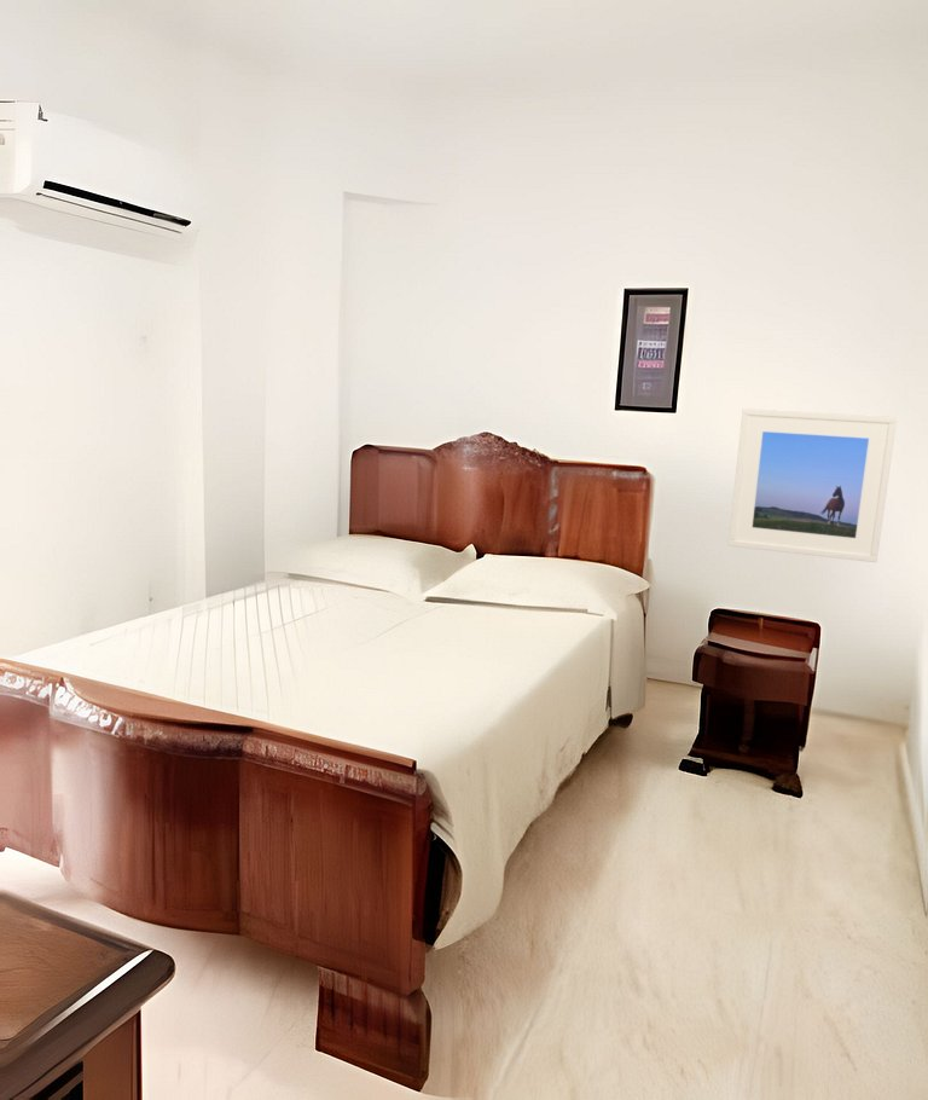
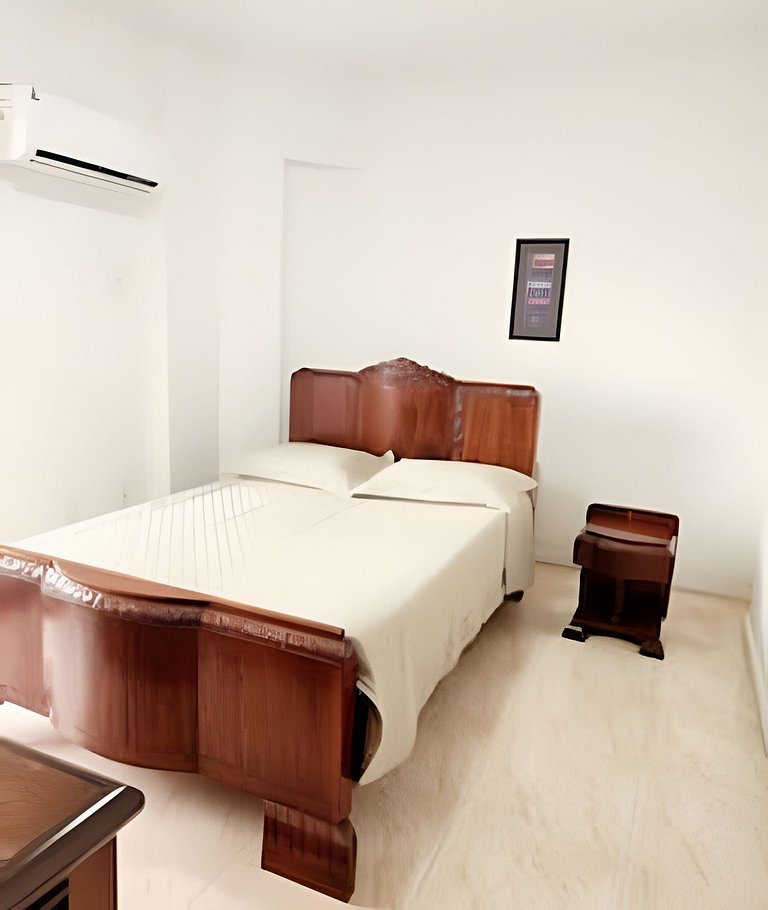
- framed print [727,407,898,563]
